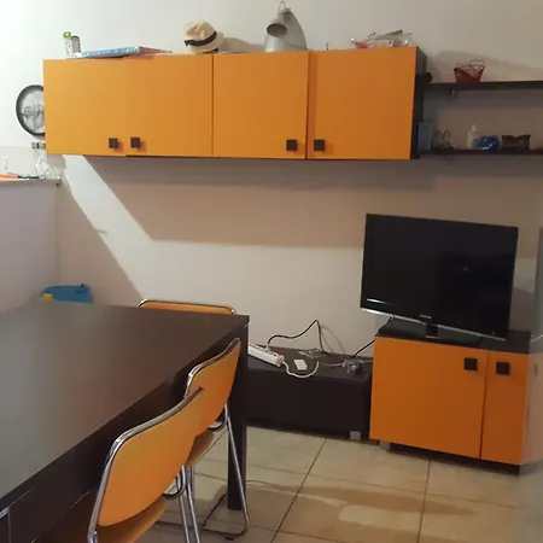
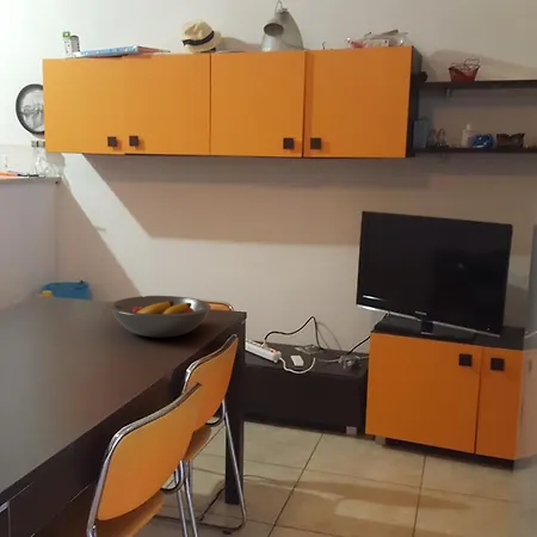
+ fruit bowl [109,295,212,339]
